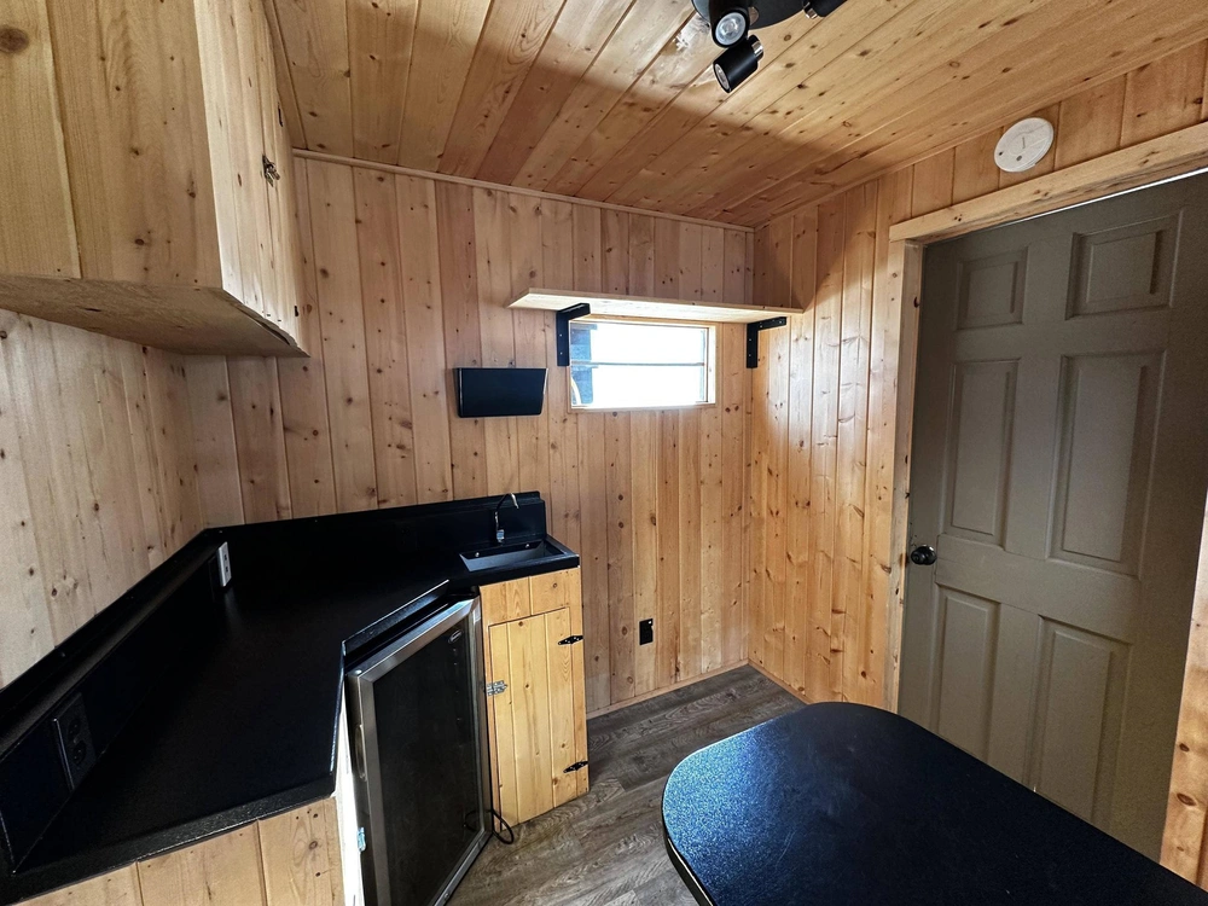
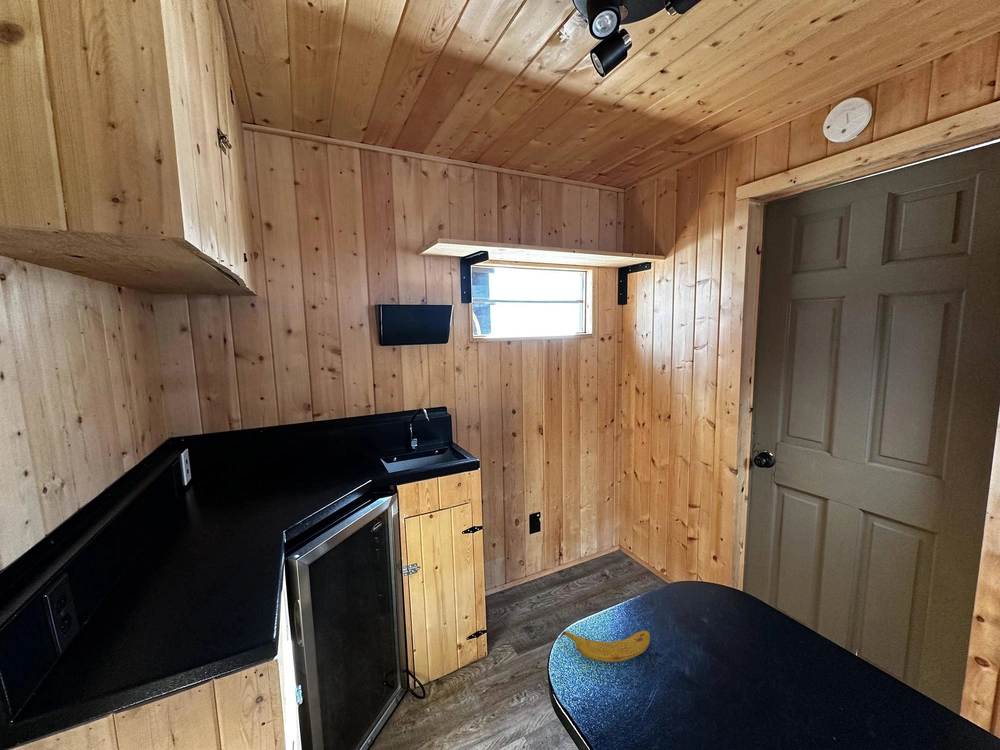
+ fruit [557,630,651,663]
